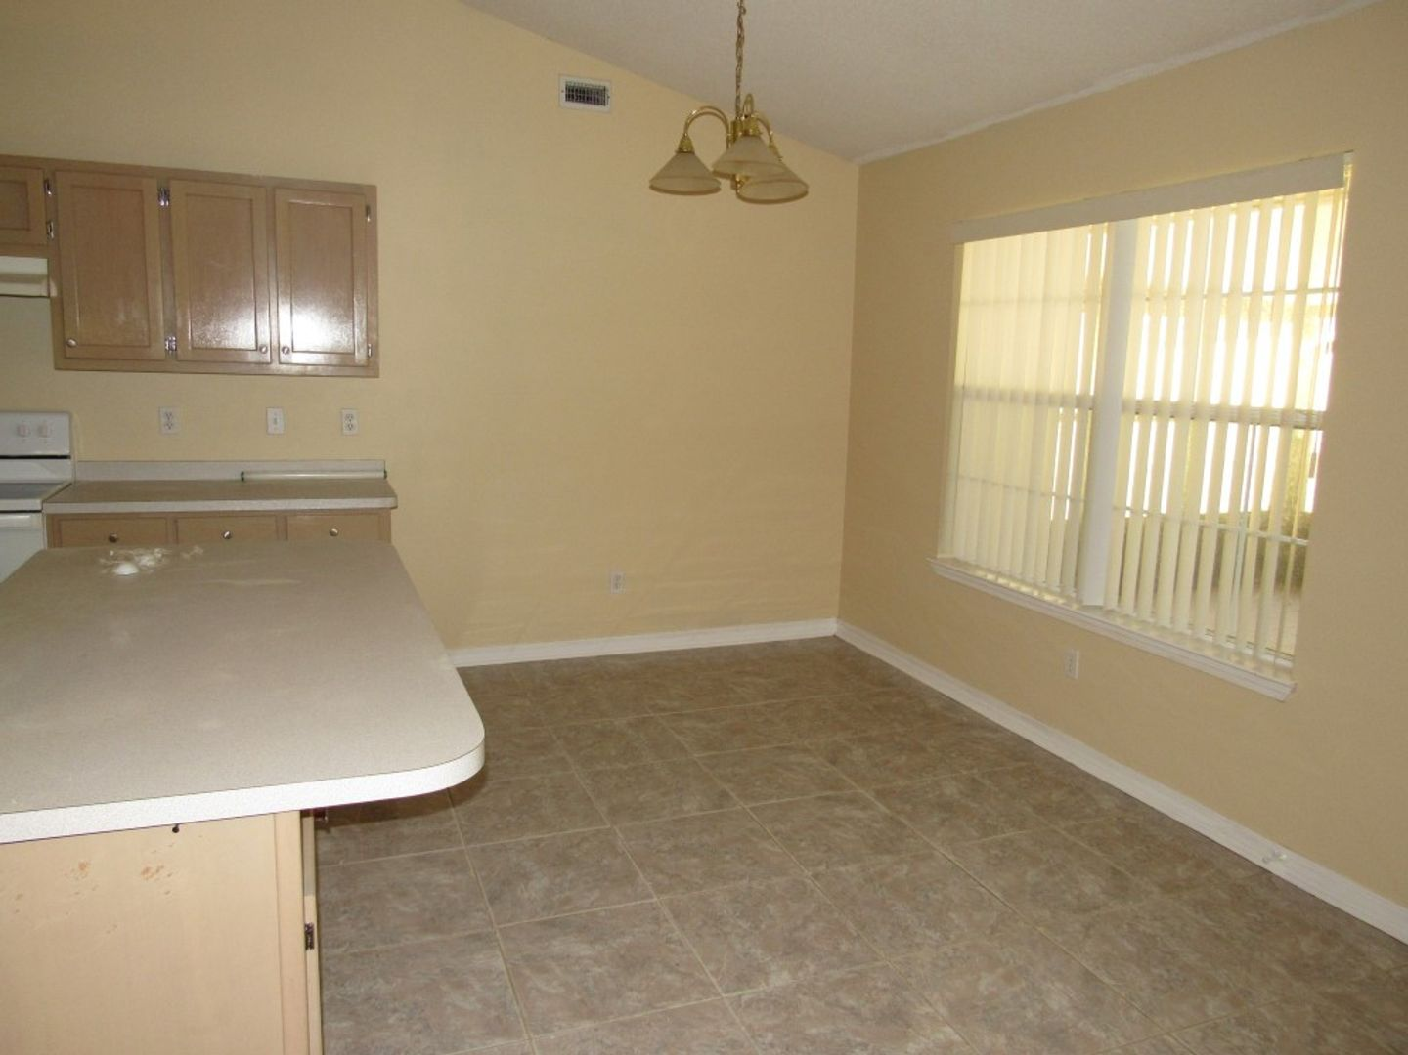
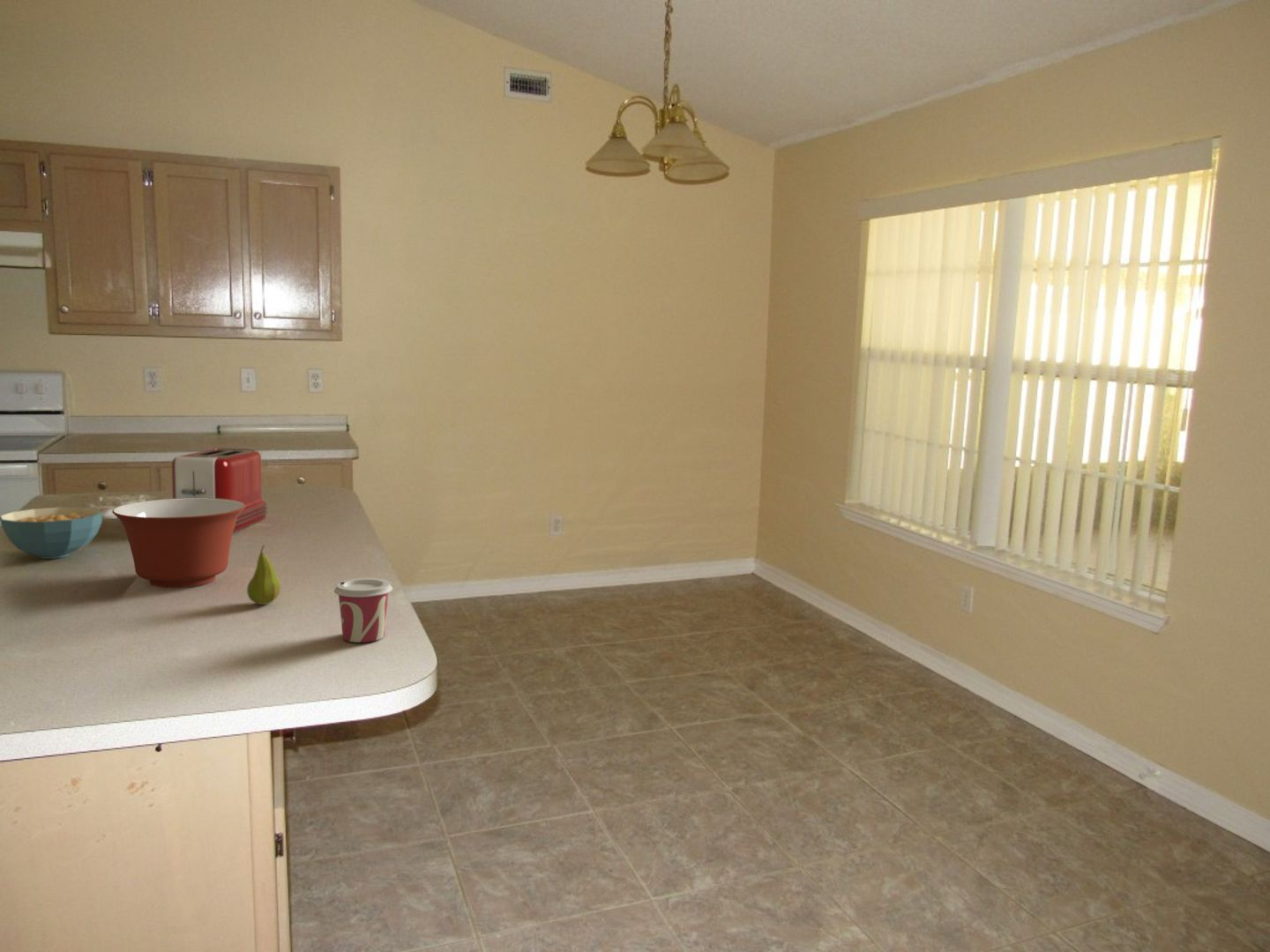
+ mixing bowl [112,498,245,589]
+ cereal bowl [0,506,103,560]
+ fruit [246,544,281,606]
+ toaster [170,448,268,532]
+ cup [333,577,393,643]
